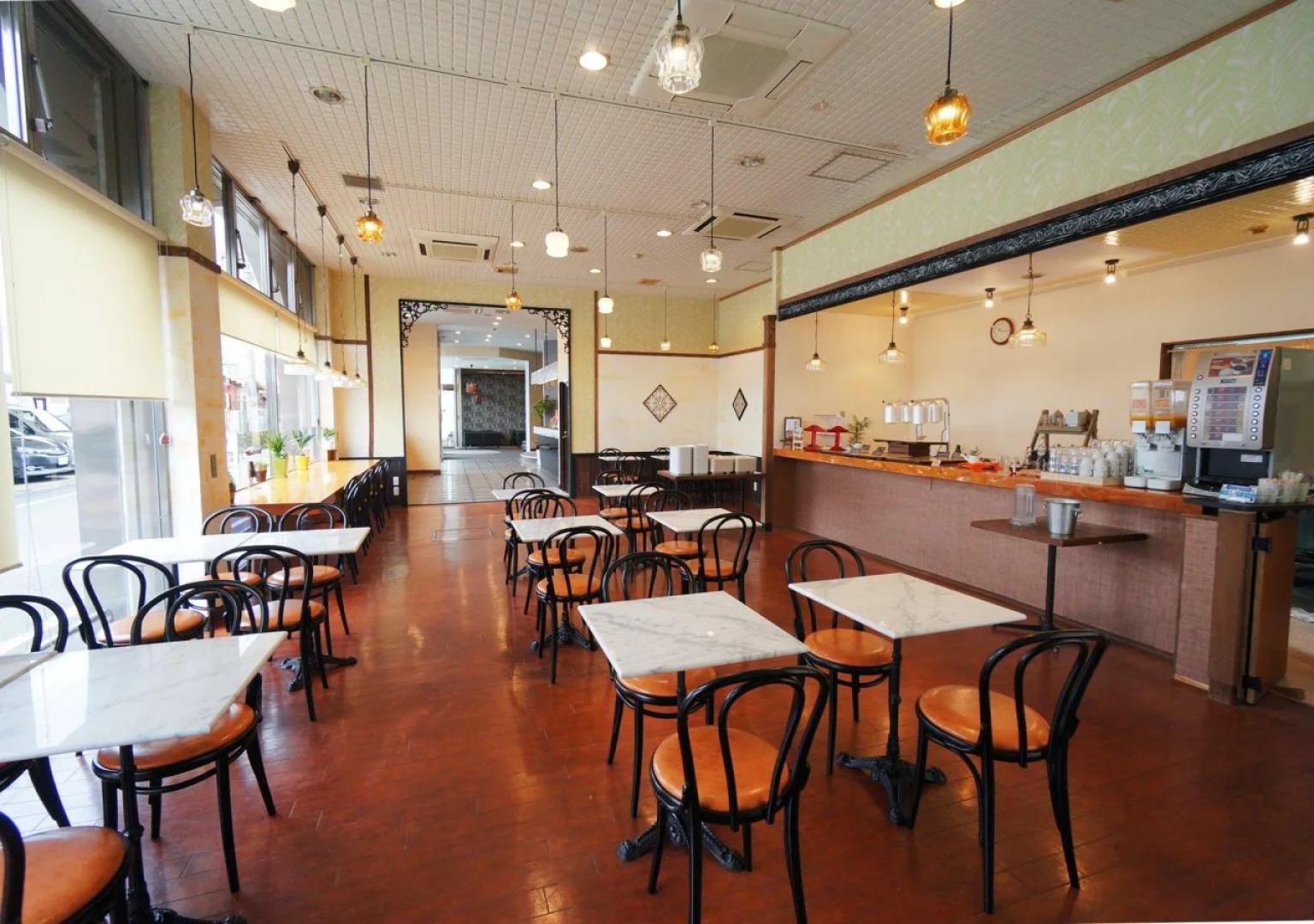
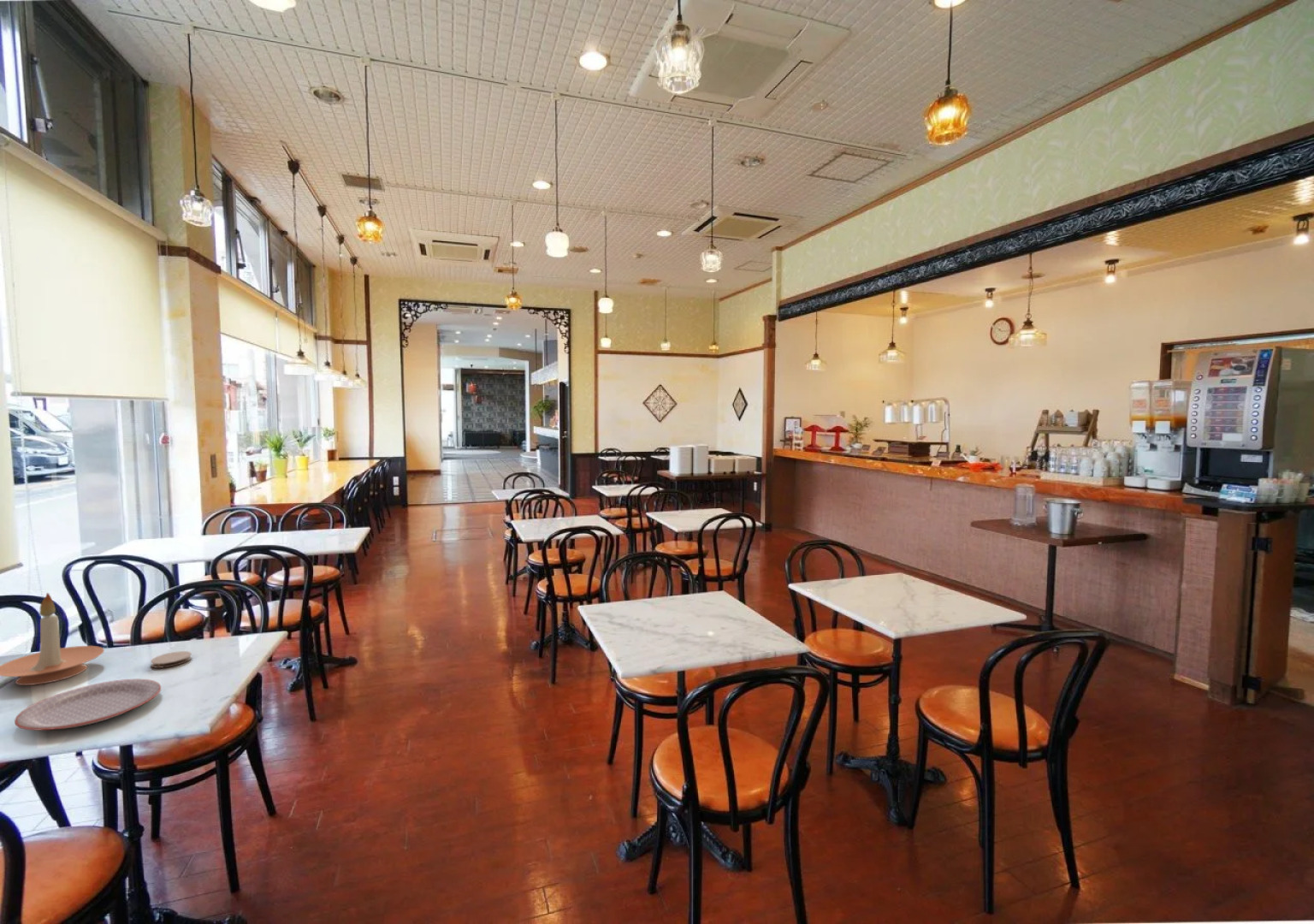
+ candle holder [0,592,105,686]
+ coaster [150,650,192,669]
+ plate [14,678,162,732]
